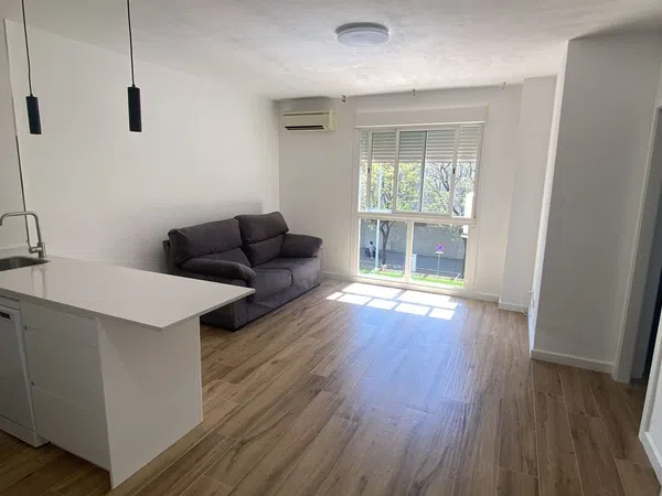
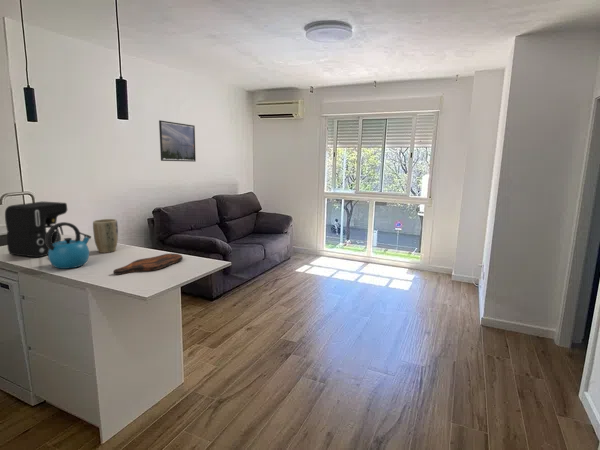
+ plant pot [92,218,119,254]
+ coffee maker [4,200,68,258]
+ cutting board [112,253,184,276]
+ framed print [158,119,197,163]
+ kettle [46,221,92,270]
